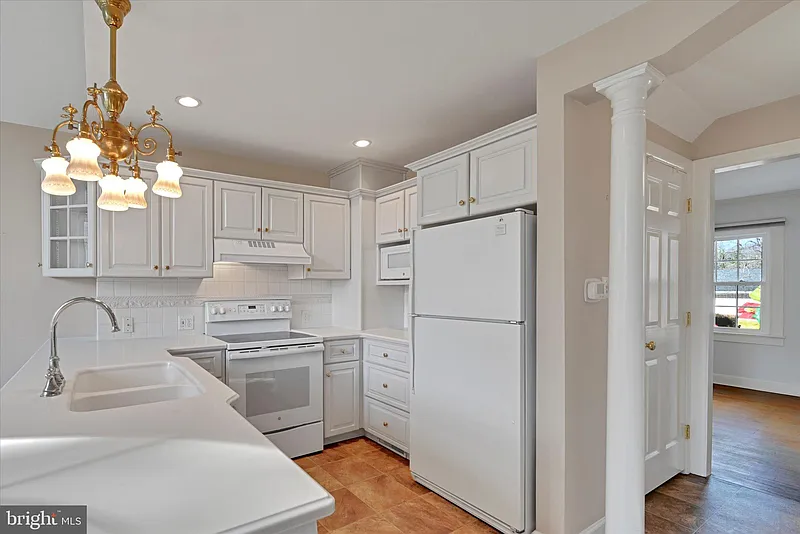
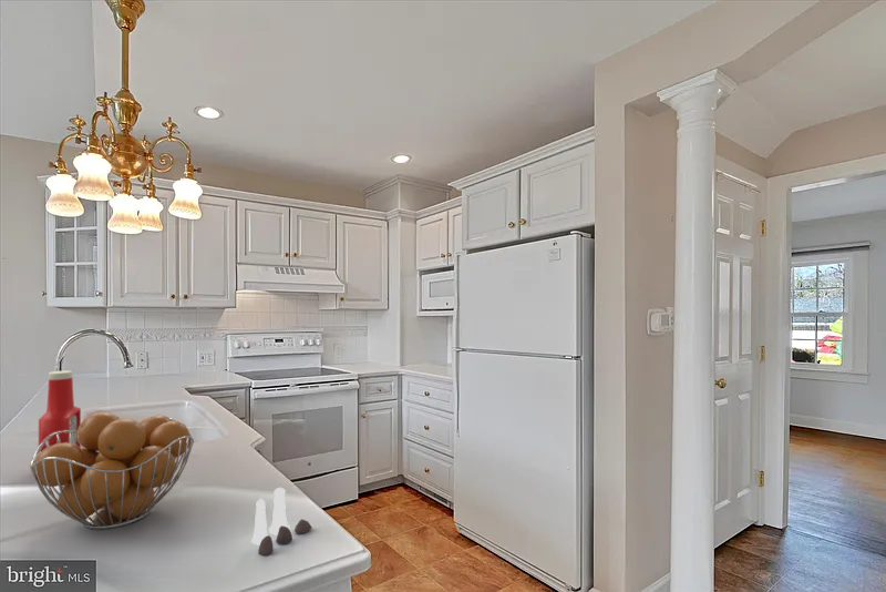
+ salt and pepper shaker set [250,487,312,558]
+ fruit basket [29,411,195,531]
+ soap bottle [38,369,82,453]
